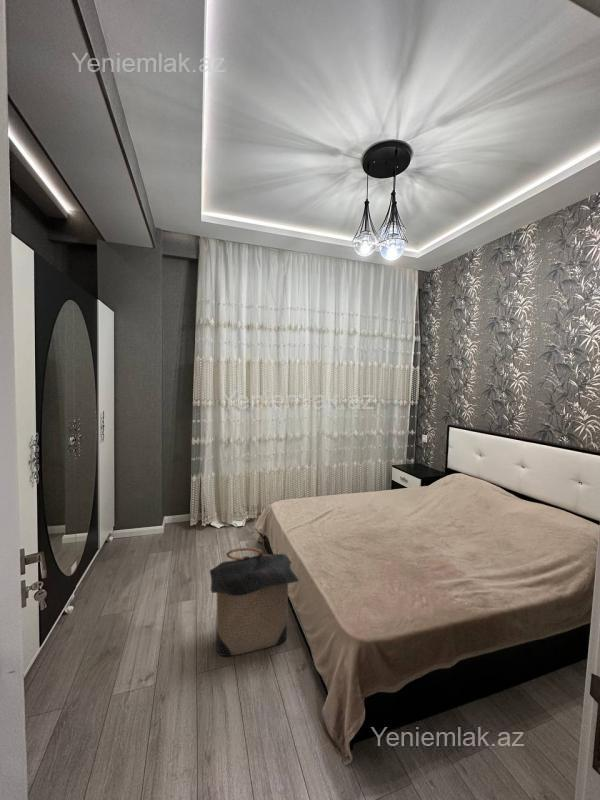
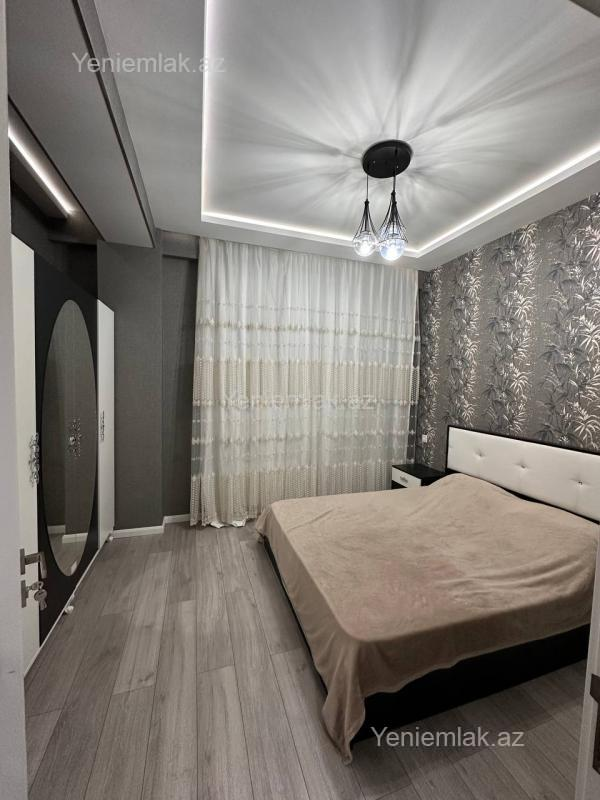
- laundry hamper [209,547,300,657]
